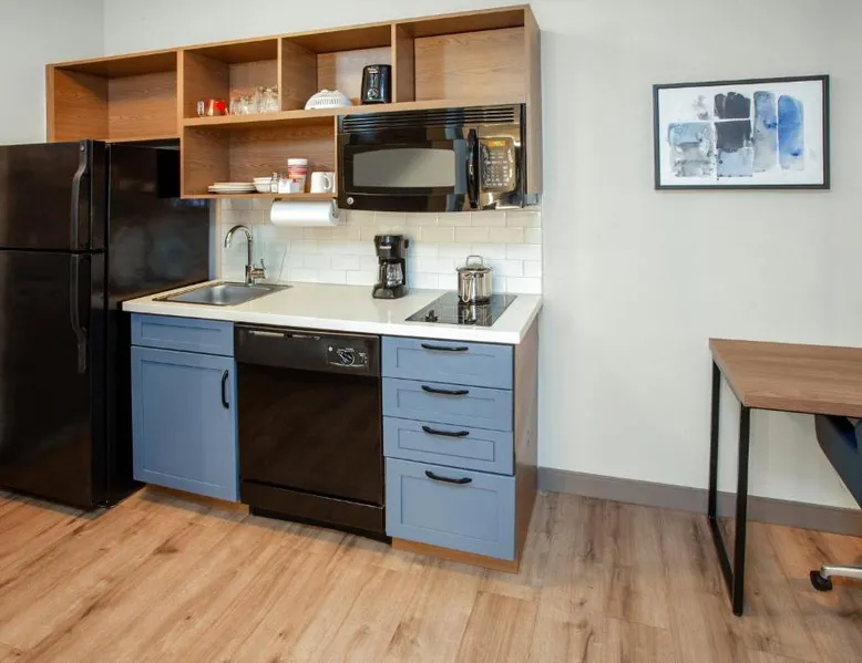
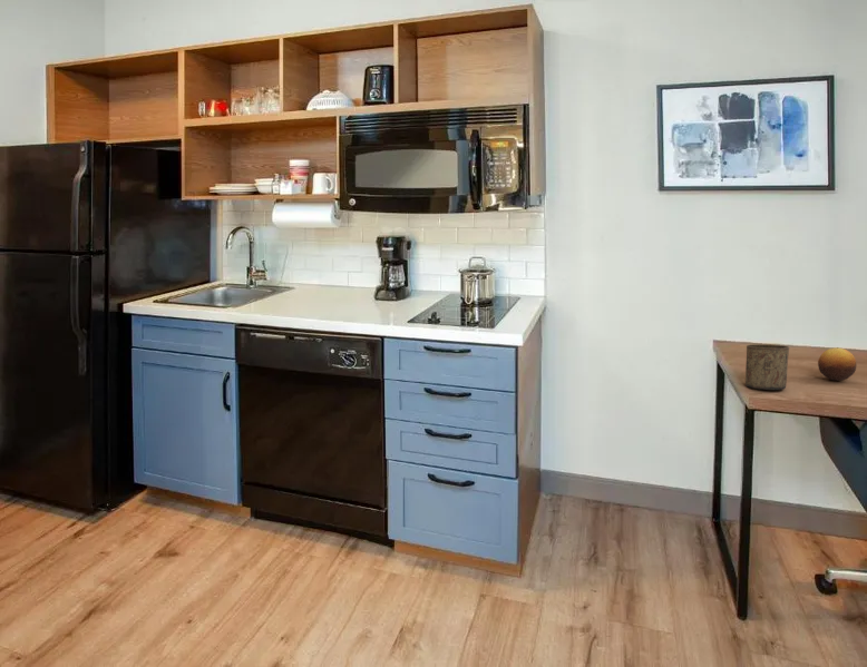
+ fruit [817,346,857,382]
+ cup [744,343,790,391]
